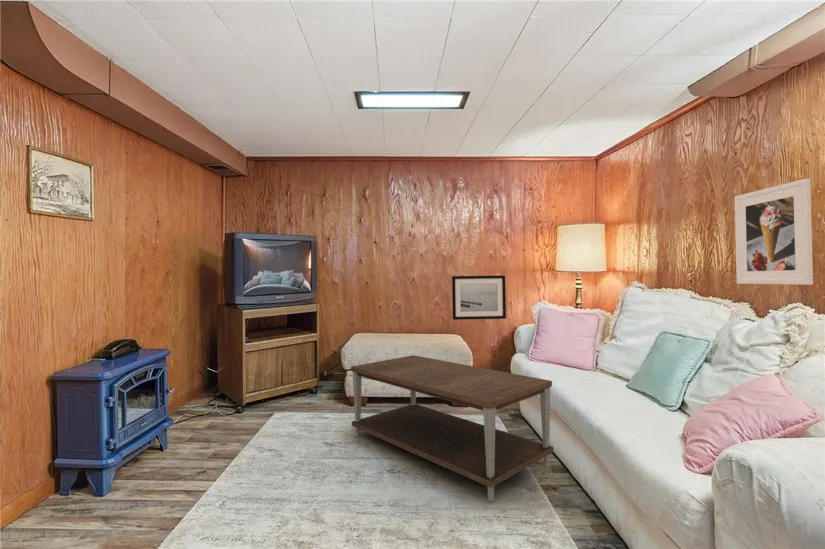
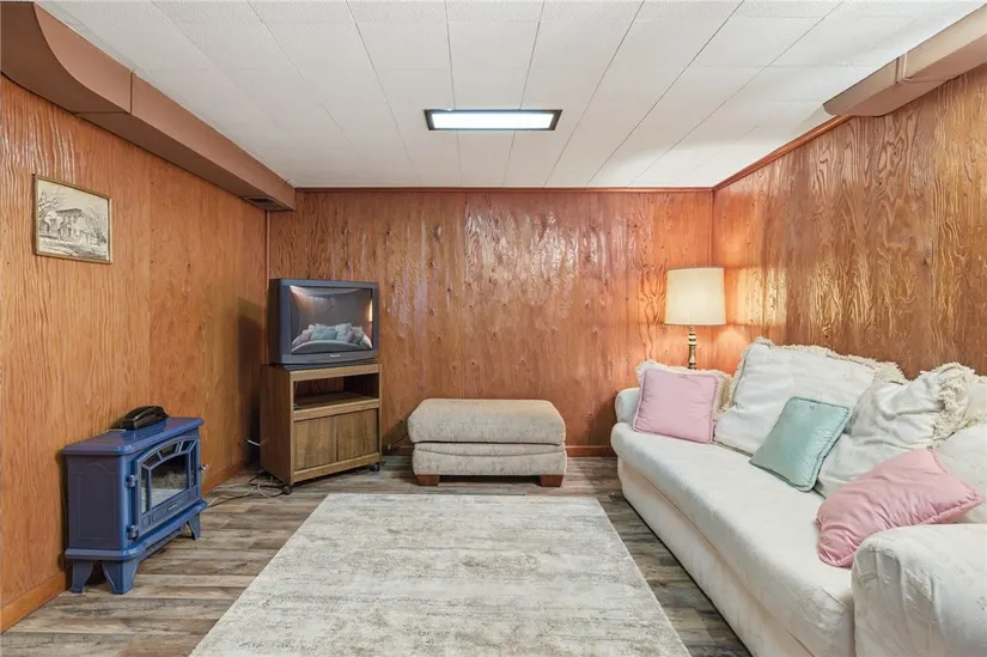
- wall art [451,274,507,321]
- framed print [734,178,814,286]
- coffee table [350,354,554,502]
